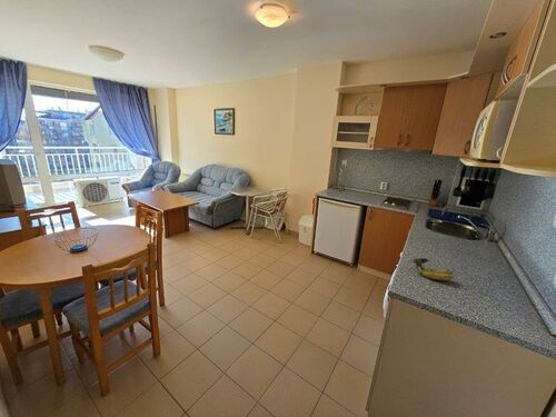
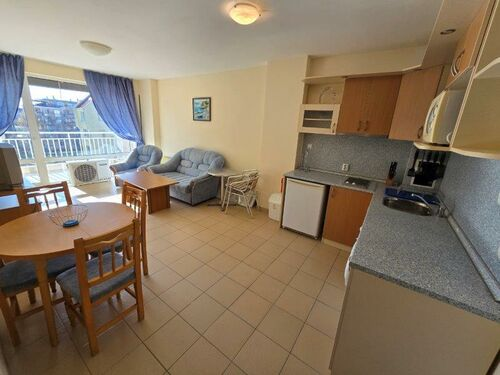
- banana [410,257,455,281]
